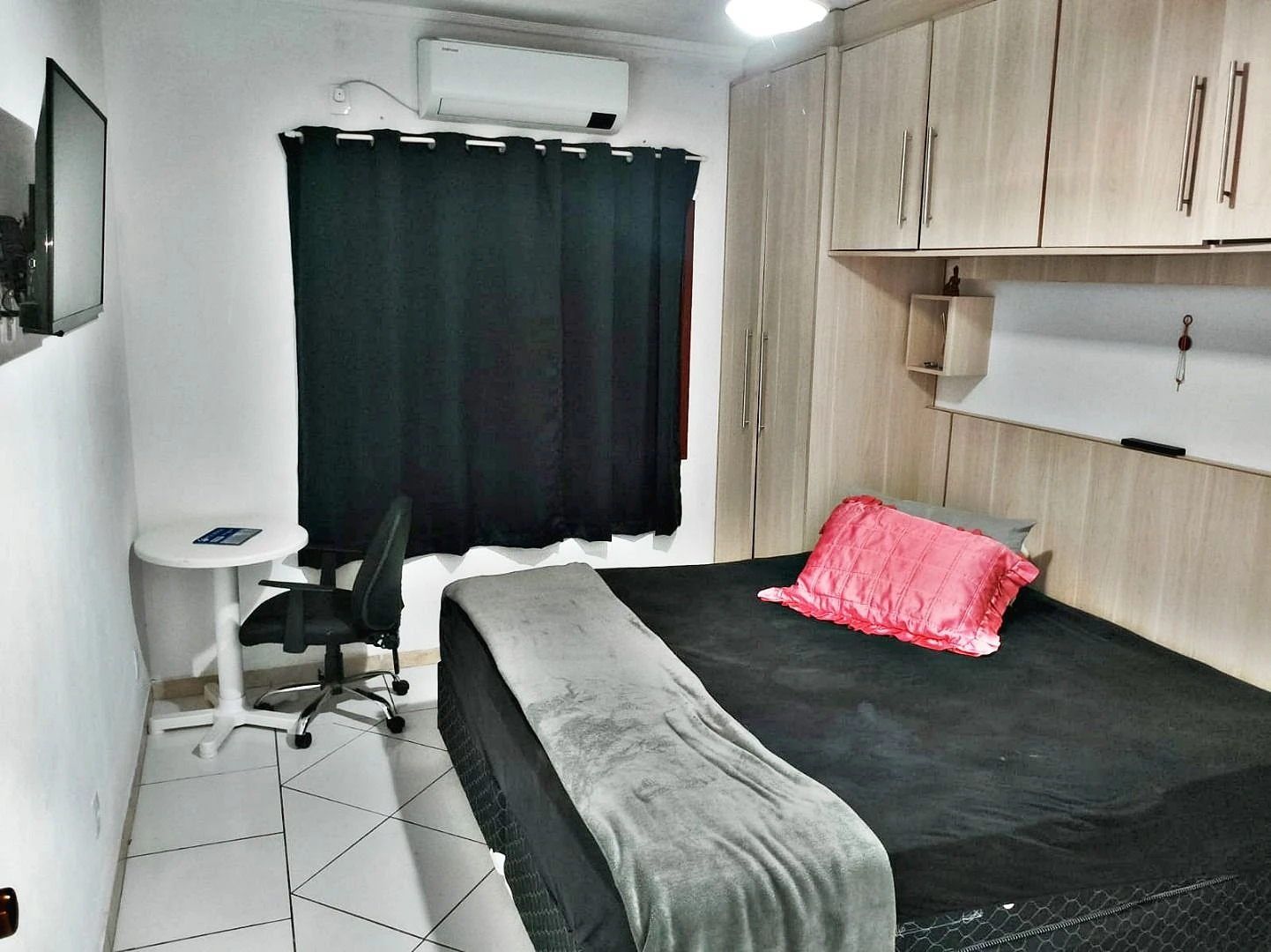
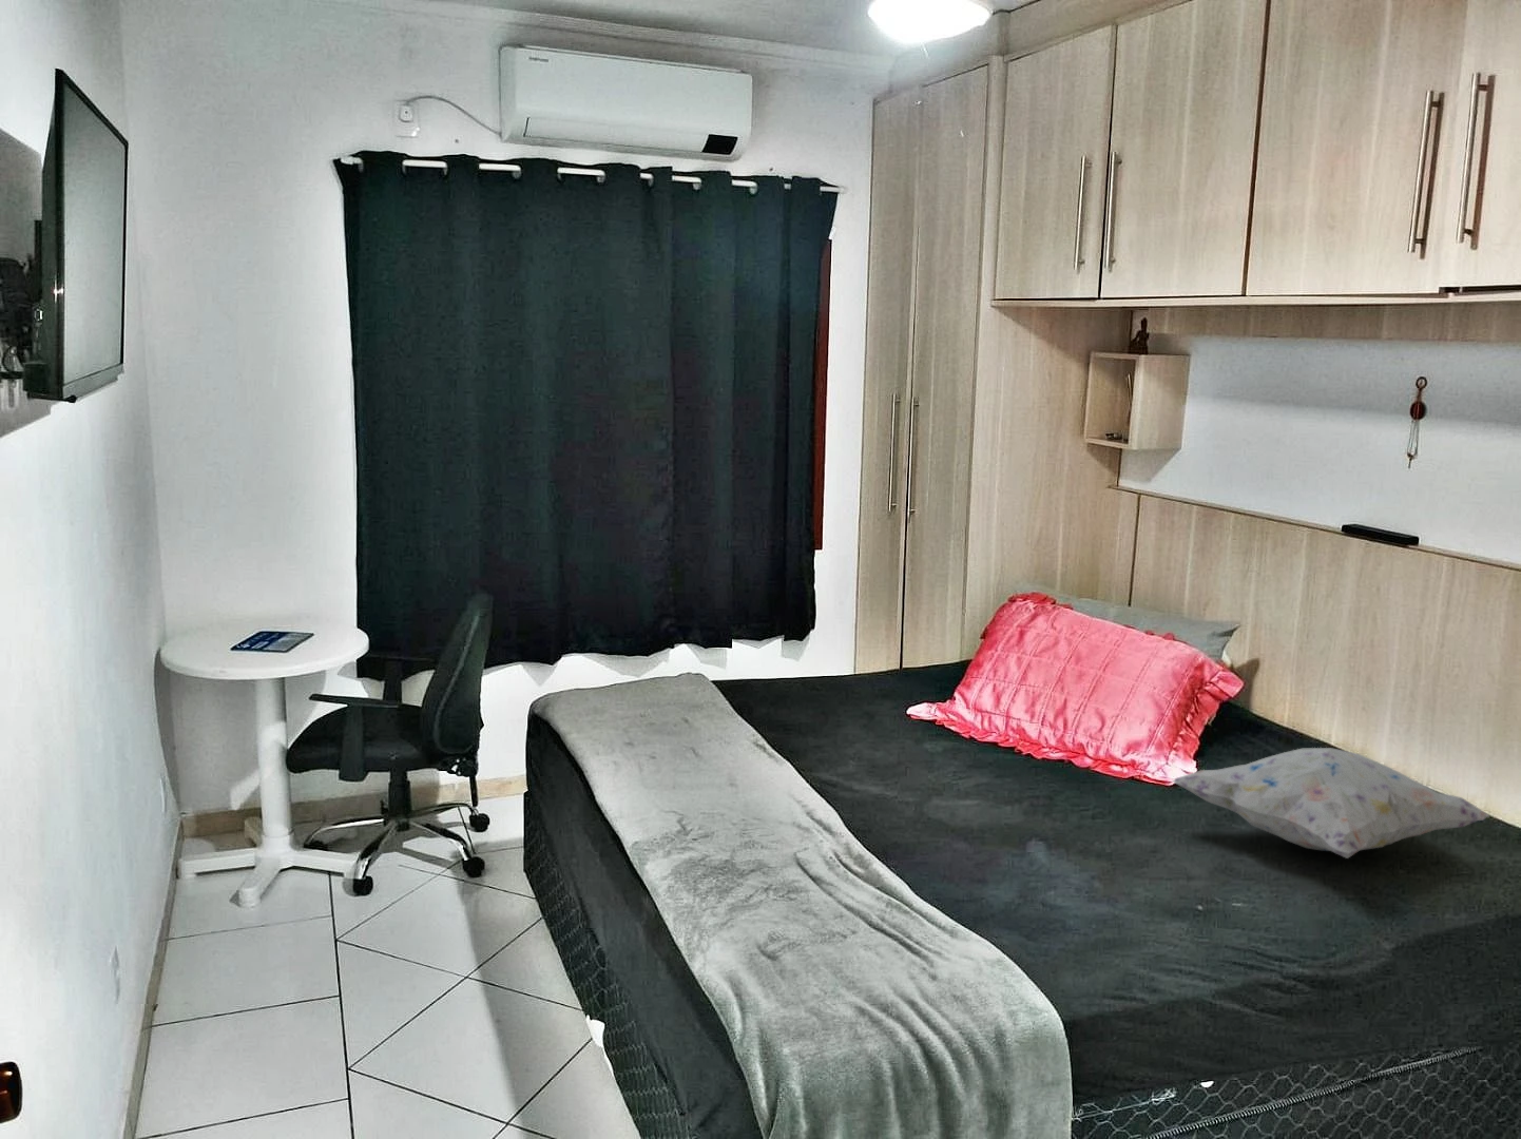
+ decorative pillow [1170,747,1490,859]
